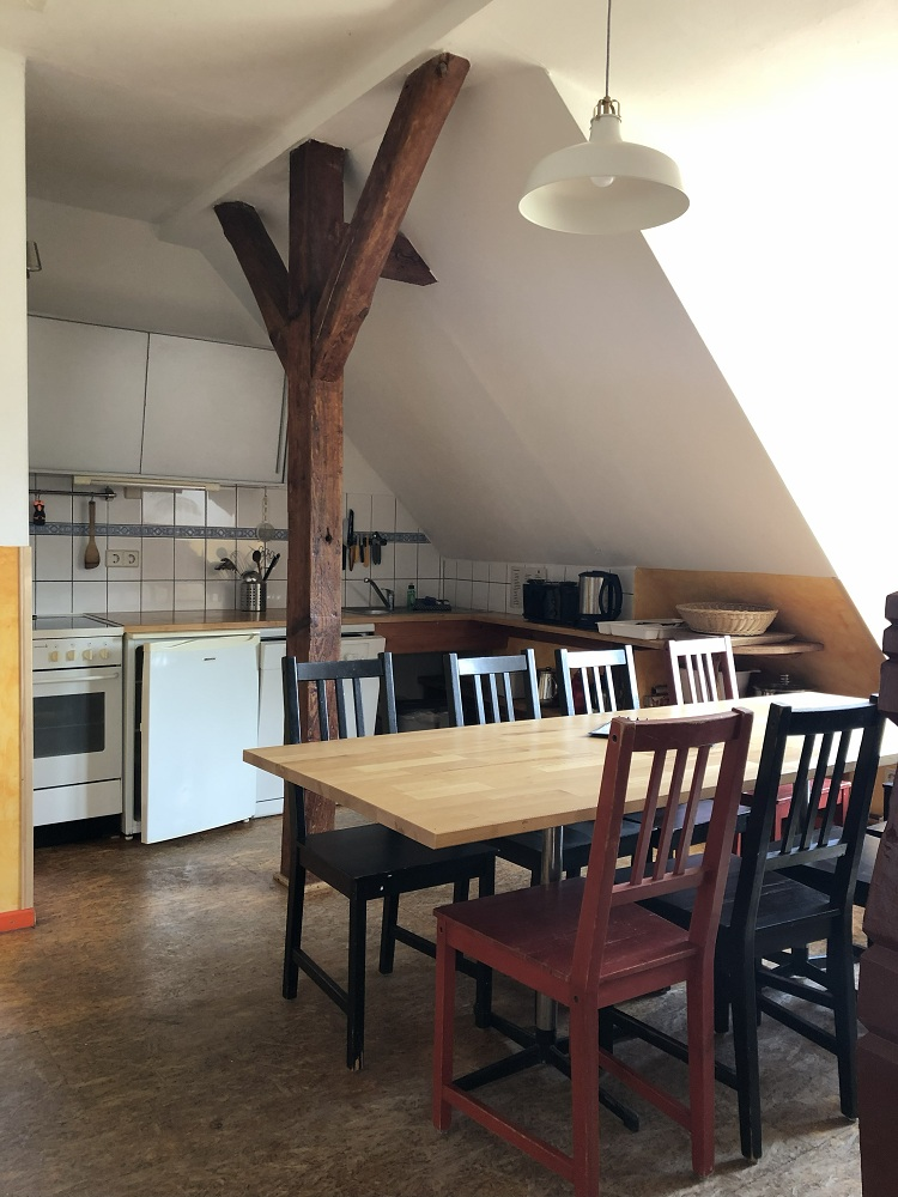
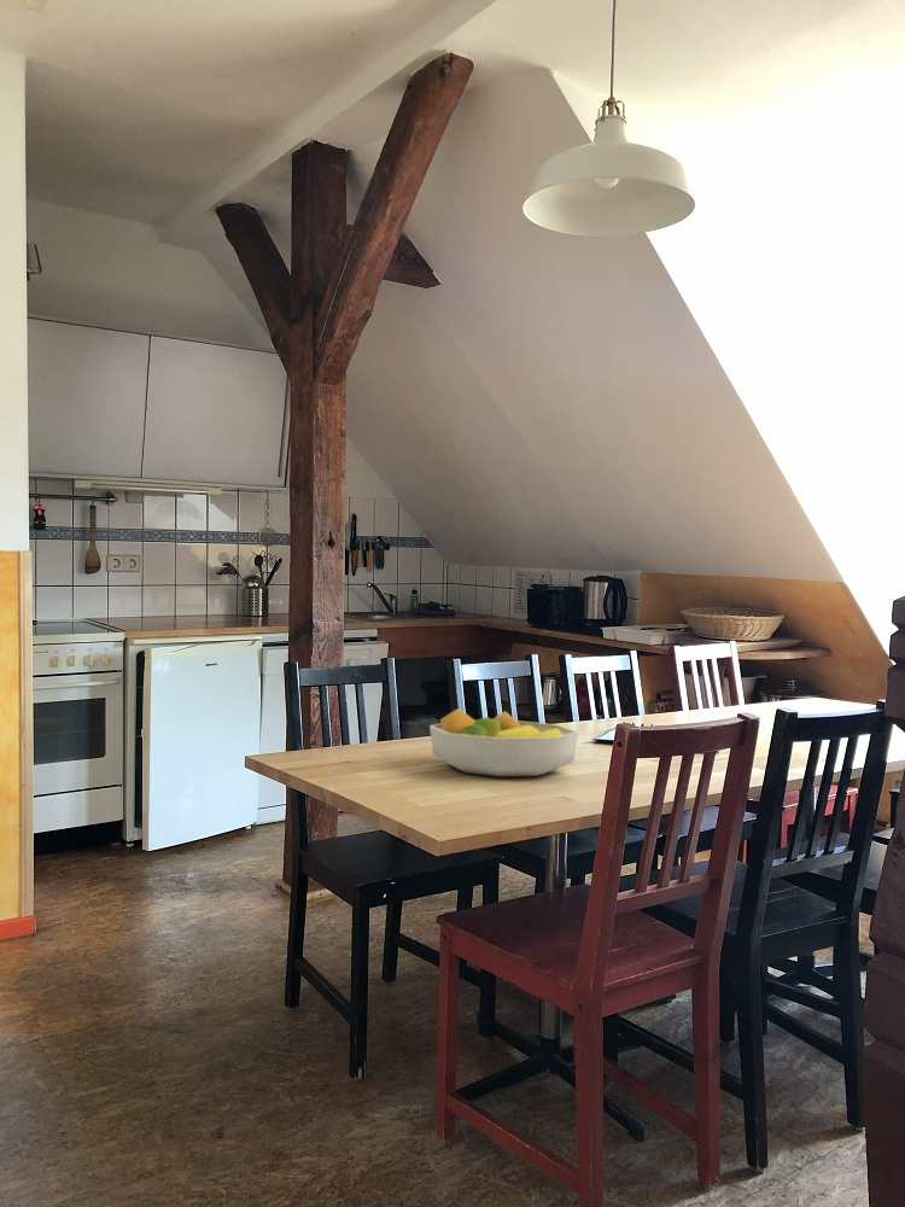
+ fruit bowl [428,707,580,777]
